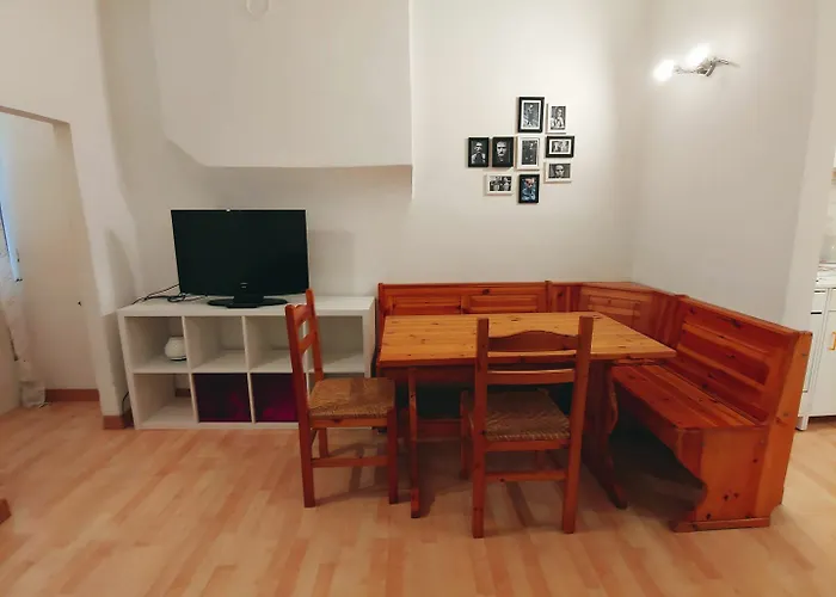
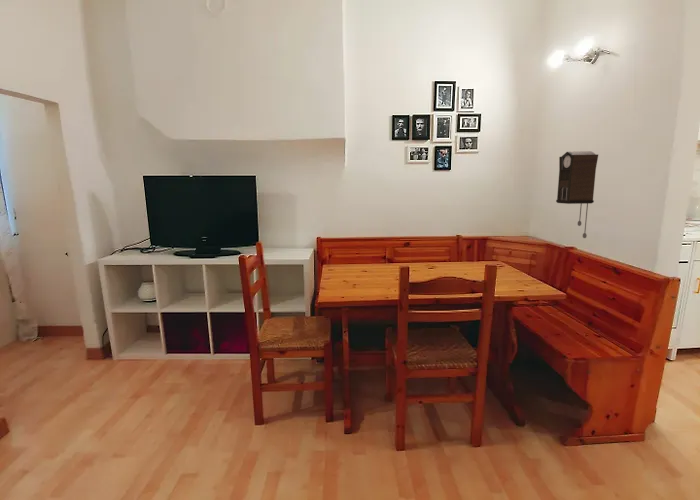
+ pendulum clock [555,150,599,239]
